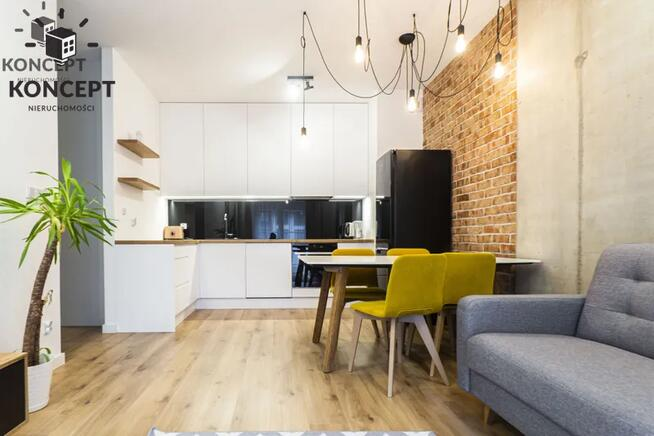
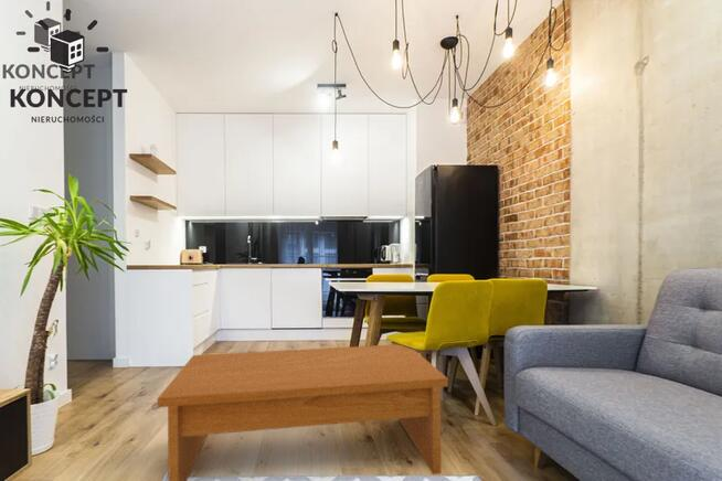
+ coffee table [157,343,449,481]
